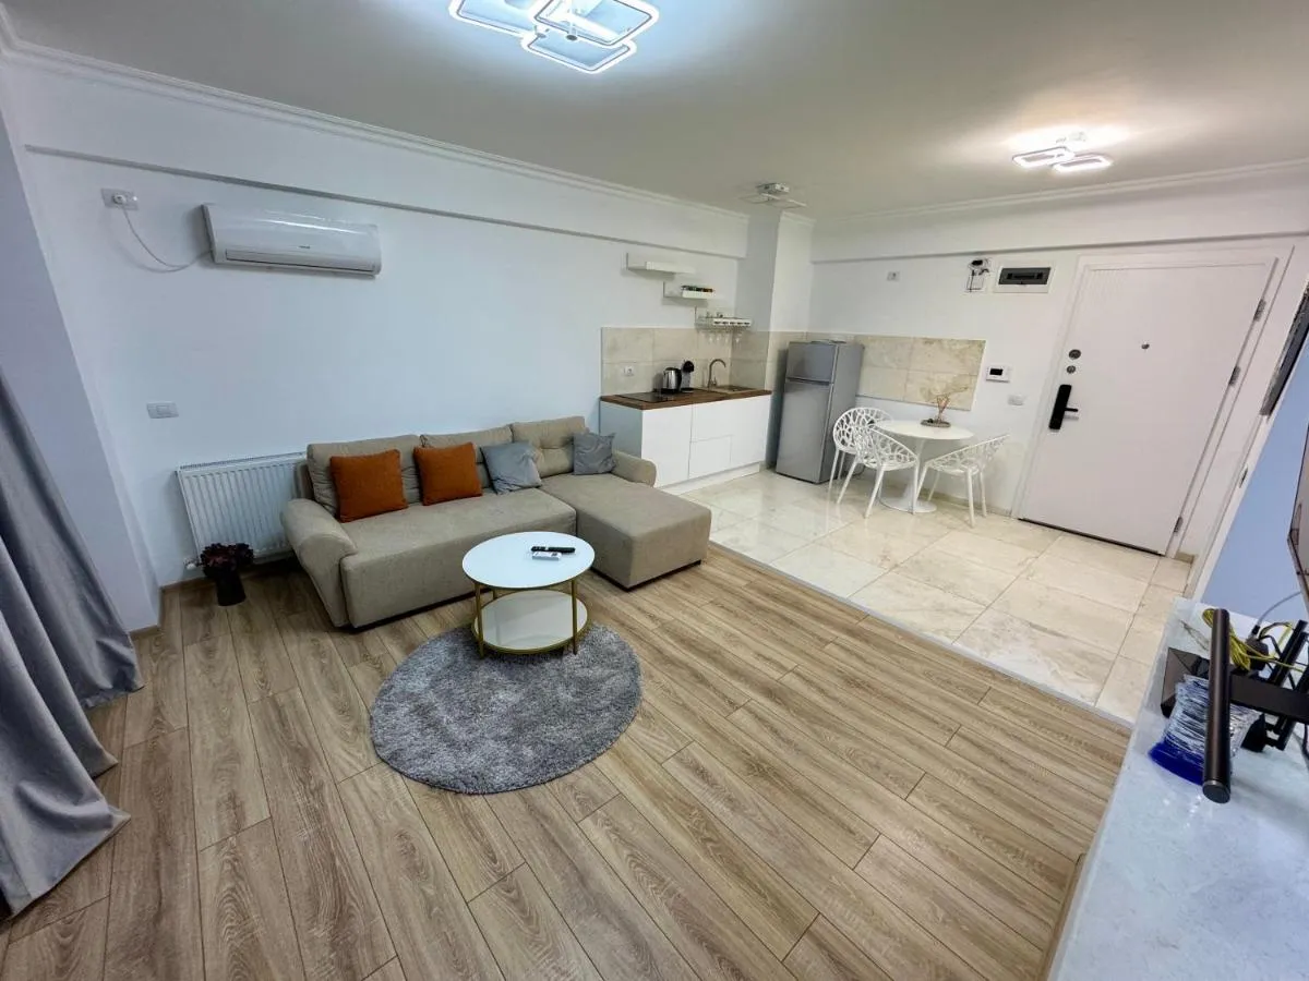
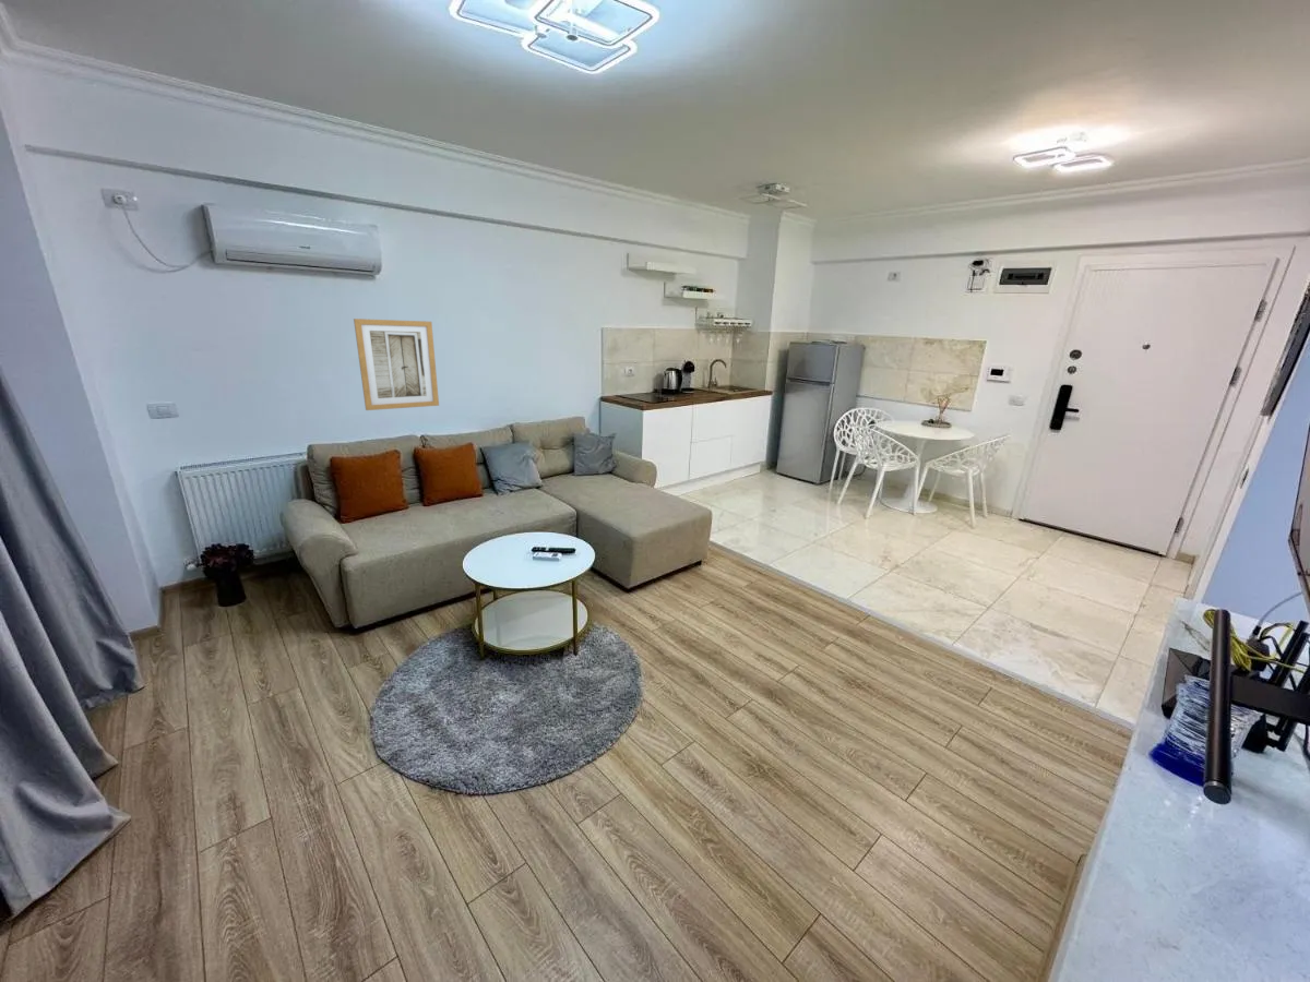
+ wall art [353,318,440,411]
